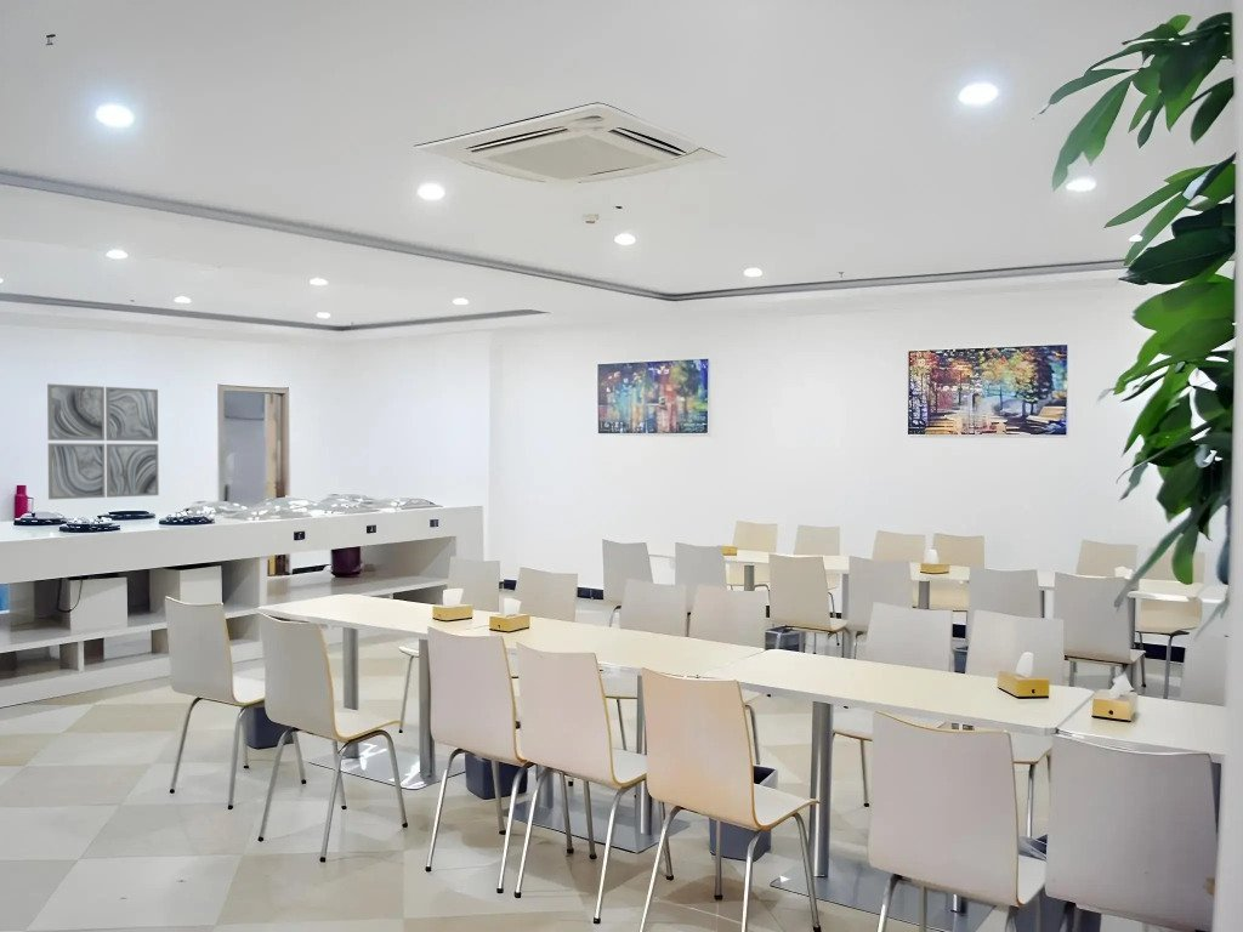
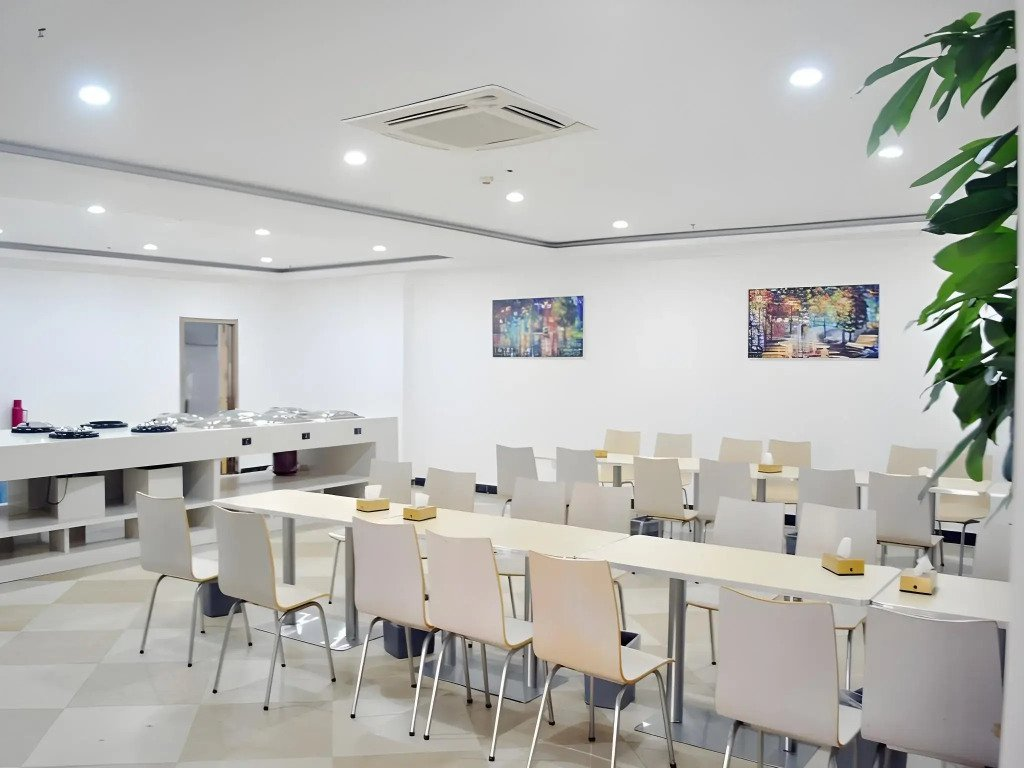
- wall art [46,382,160,501]
